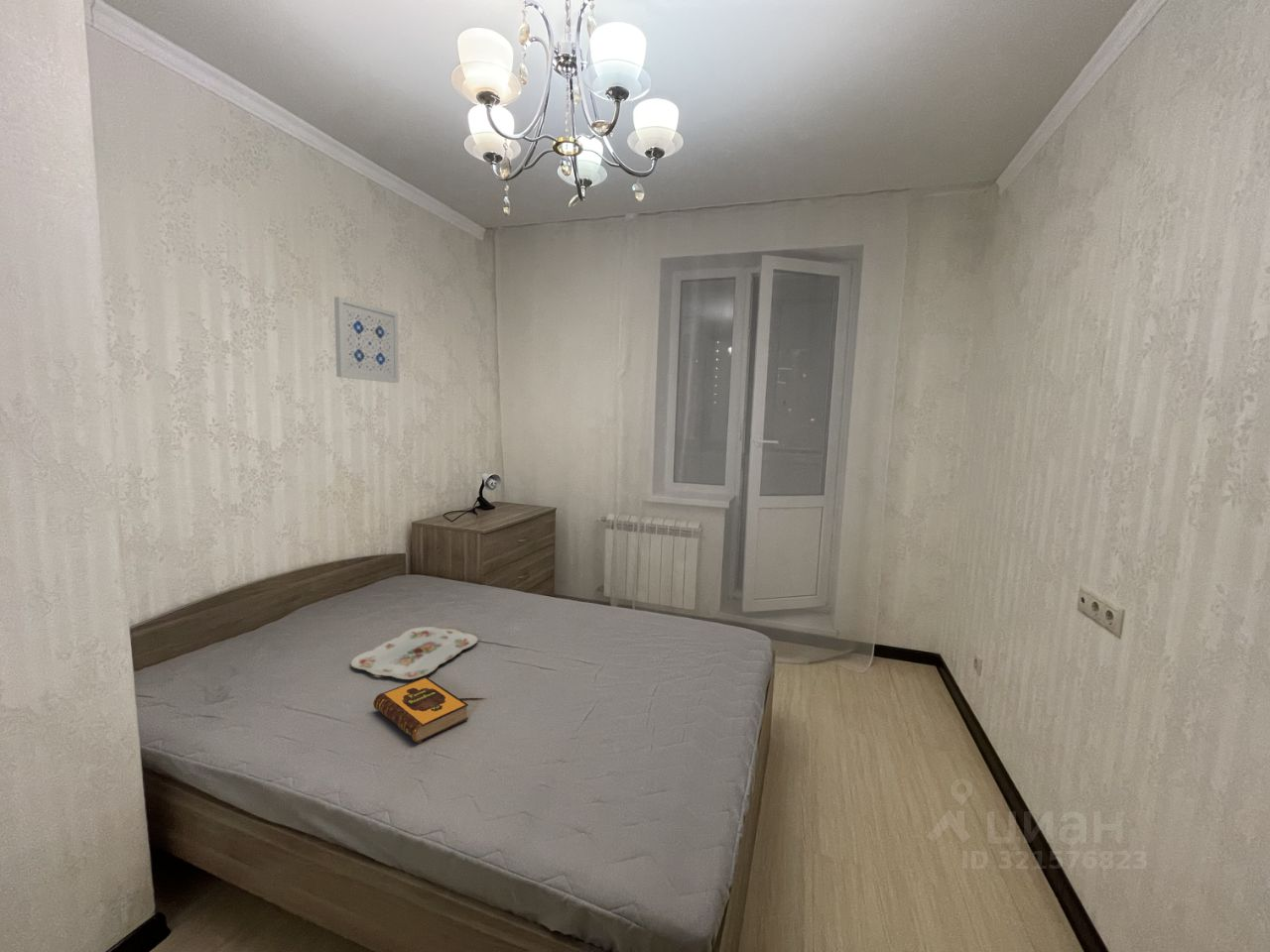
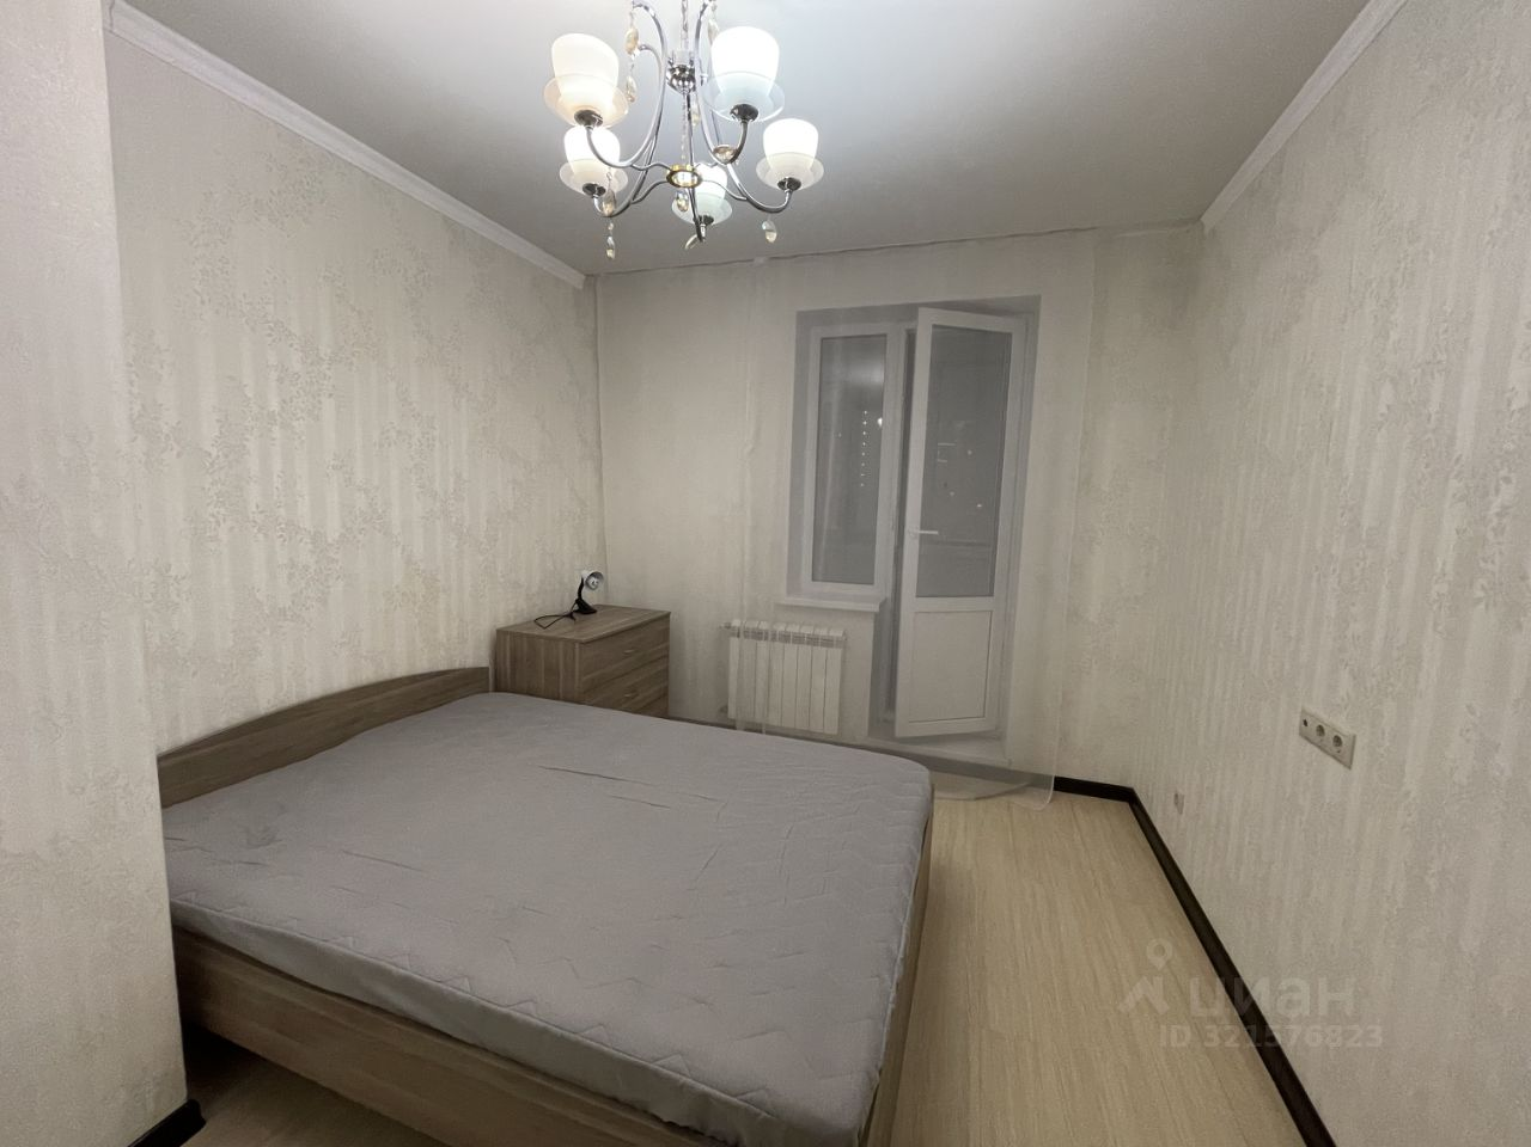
- serving tray [350,626,479,680]
- wall art [333,296,400,384]
- hardback book [372,676,469,744]
